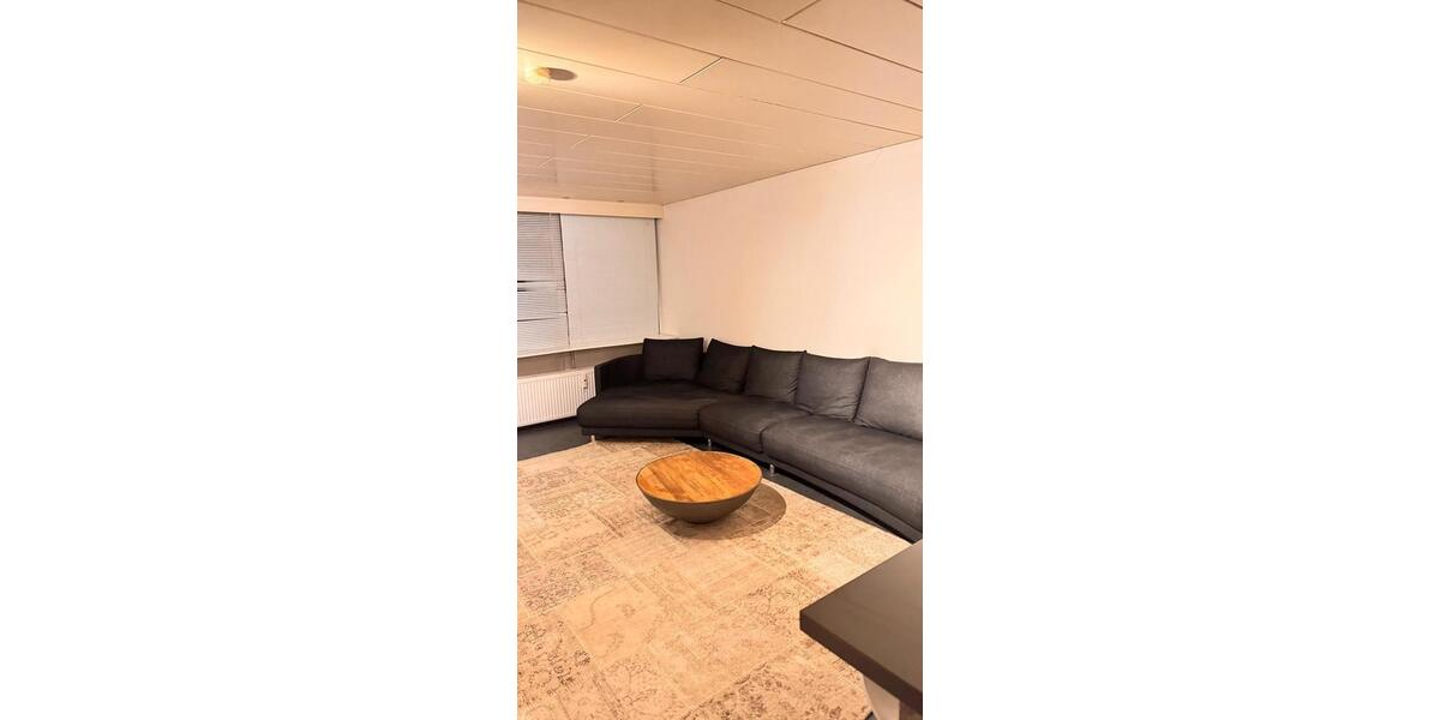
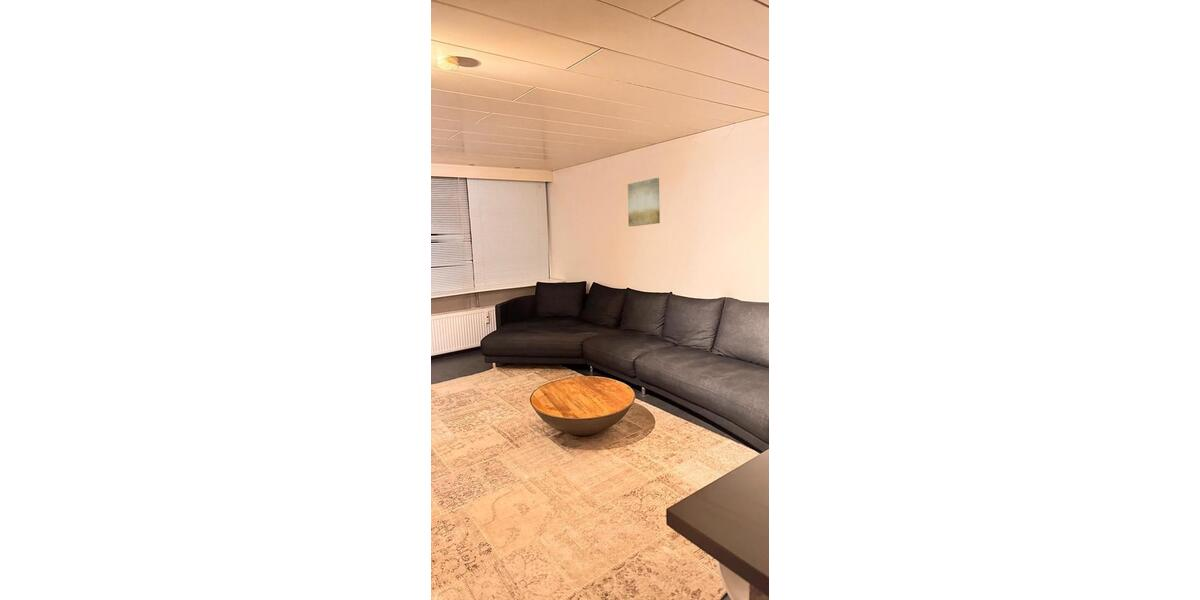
+ wall art [627,177,661,227]
